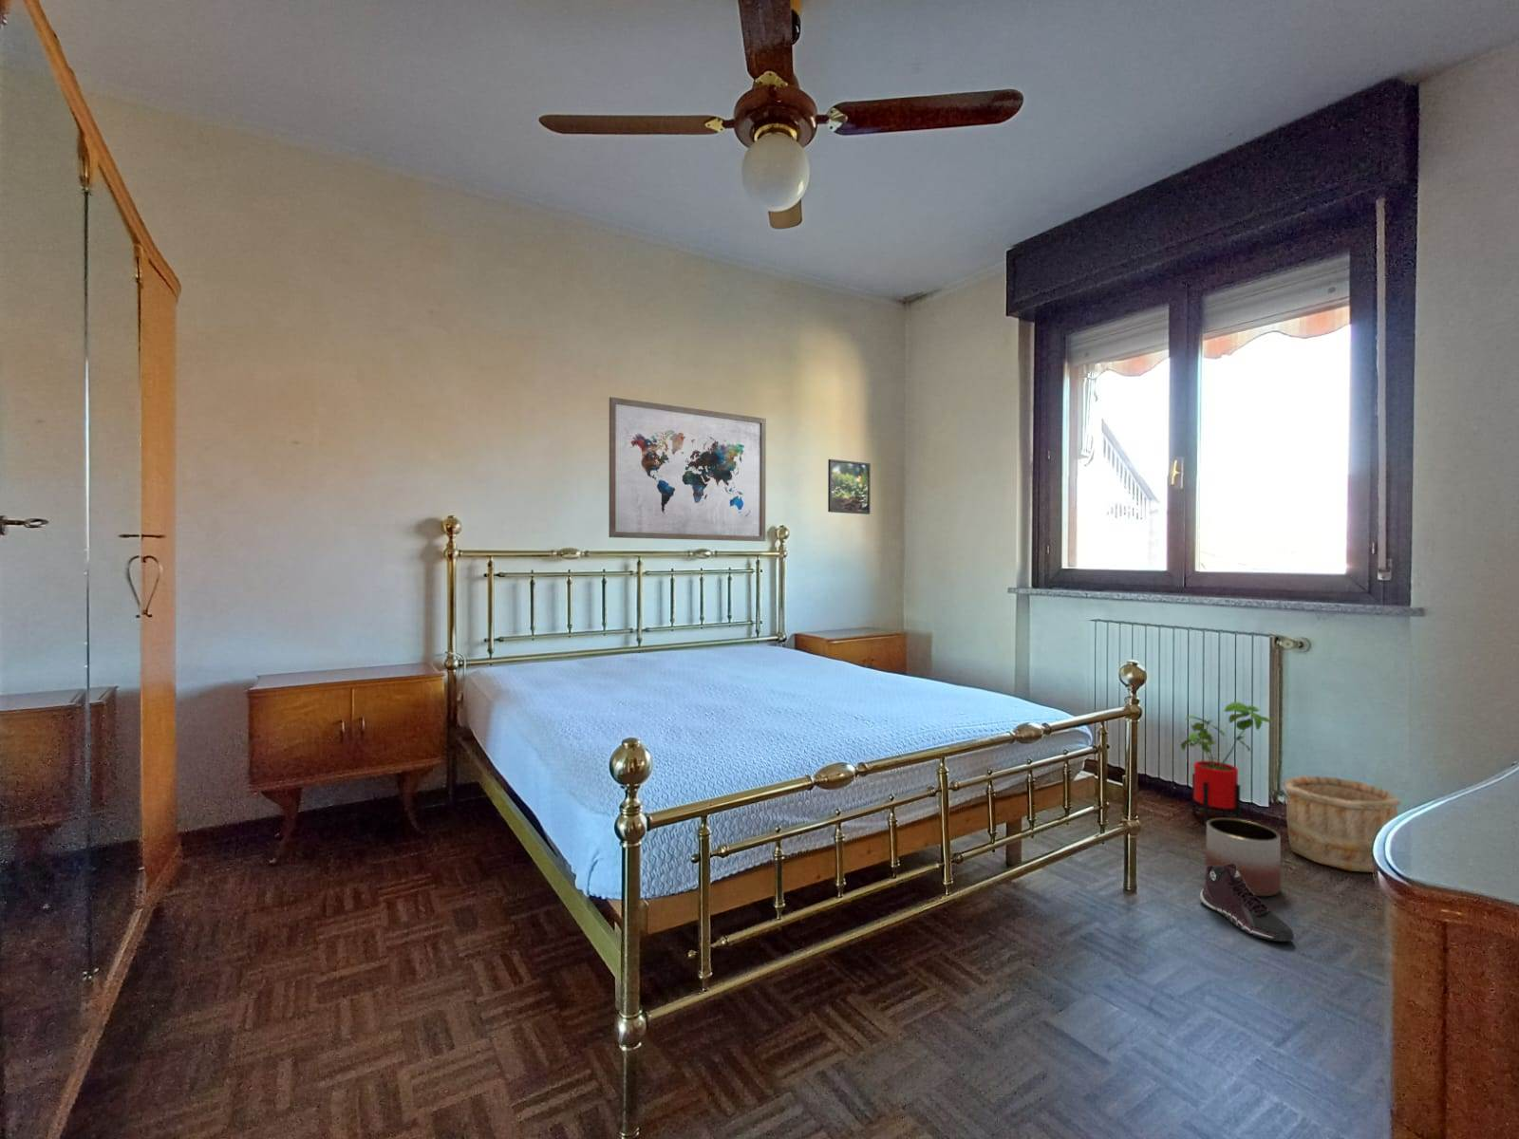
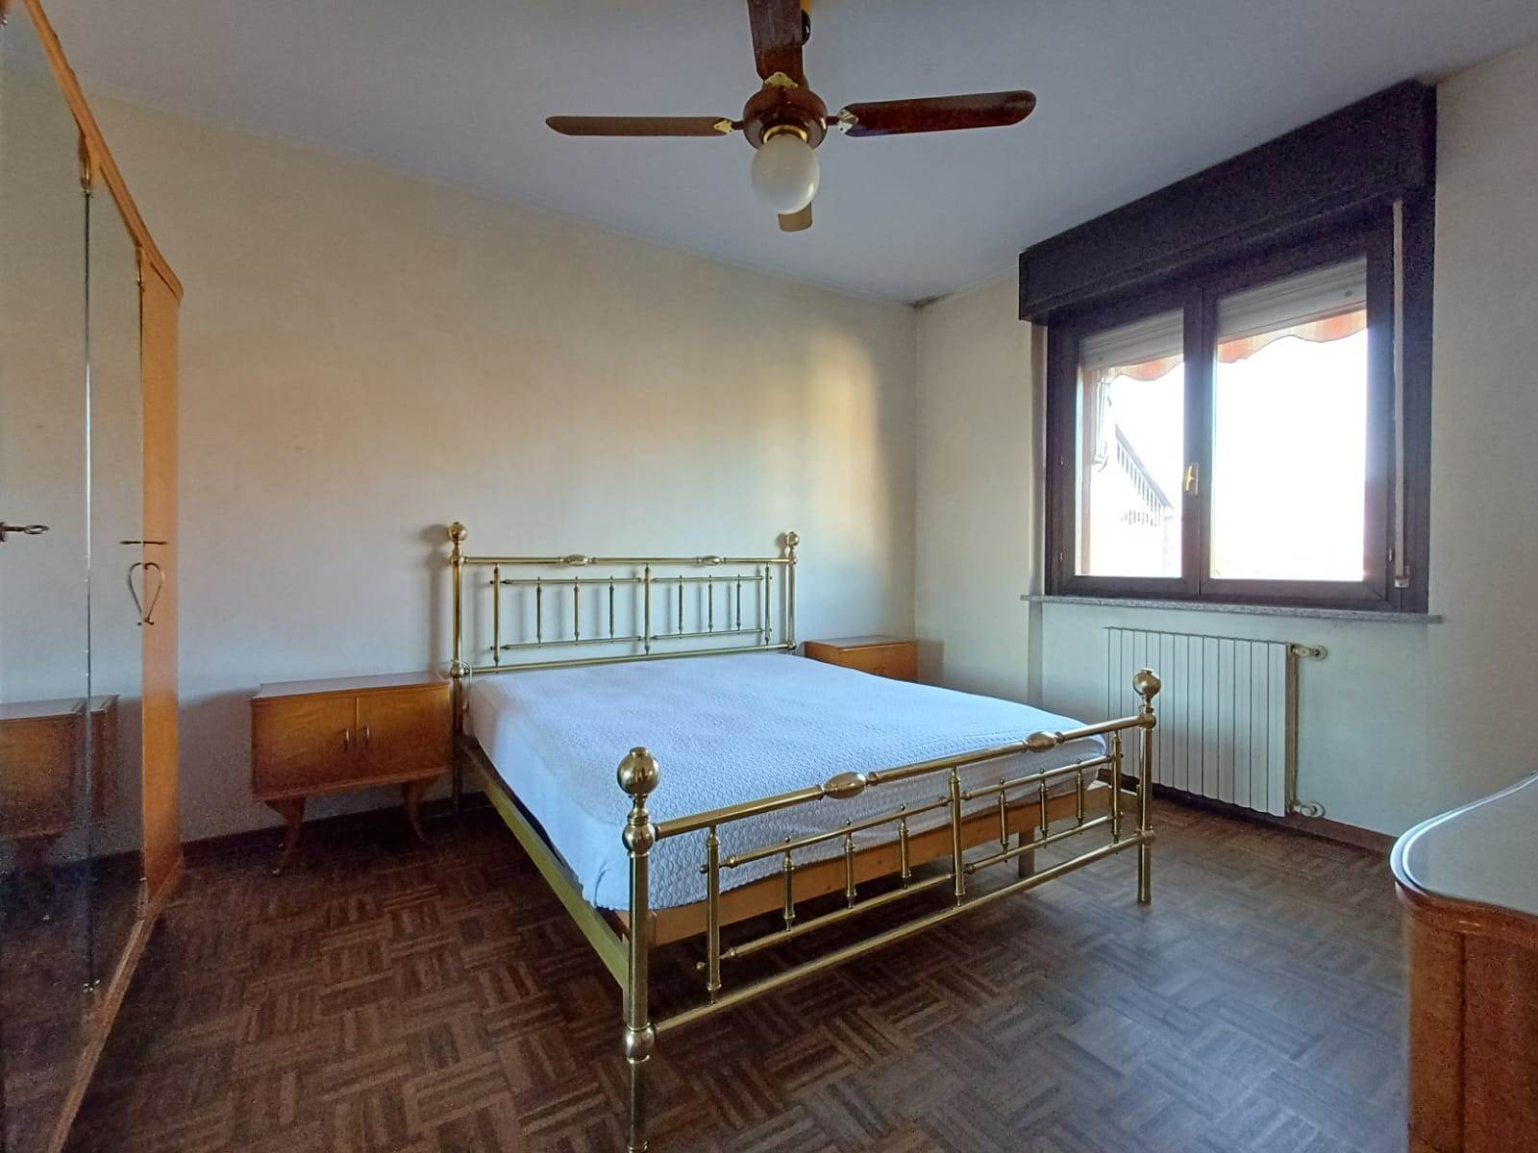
- house plant [1181,701,1276,826]
- wall art [608,396,767,542]
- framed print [826,458,872,516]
- planter [1204,817,1282,897]
- sneaker [1200,863,1295,943]
- wooden bucket [1282,774,1402,873]
